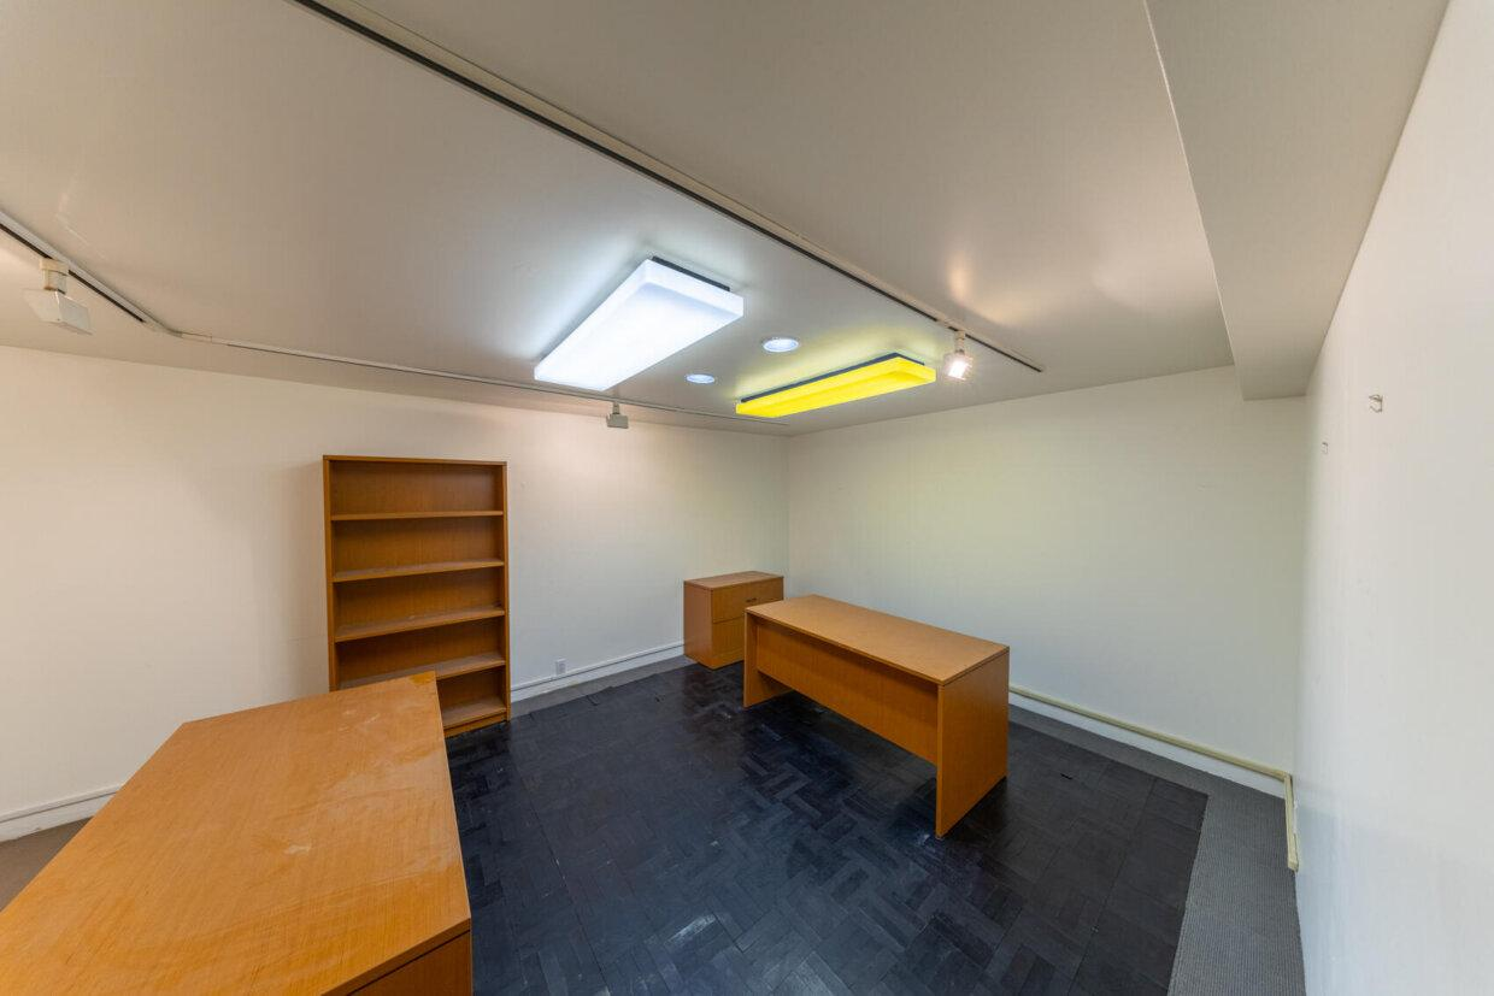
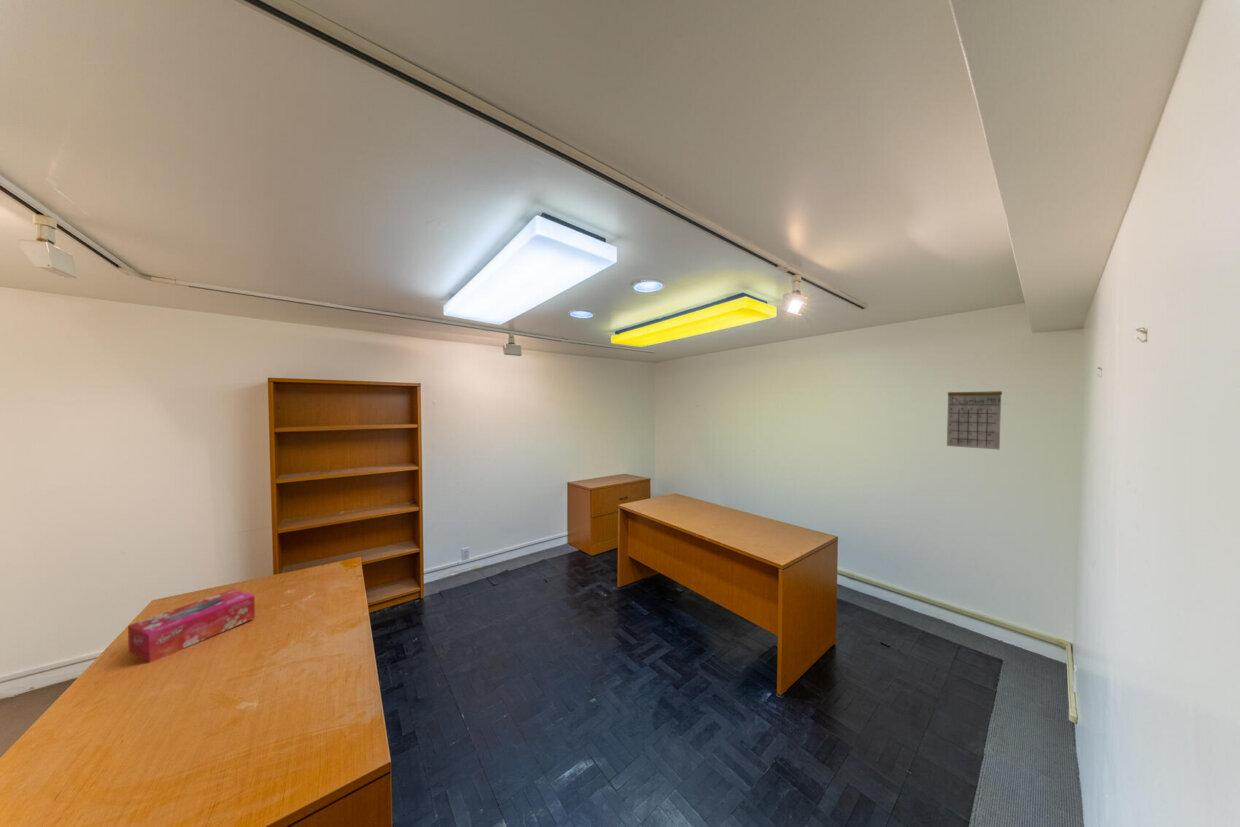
+ calendar [946,381,1003,451]
+ tissue box [127,588,256,664]
